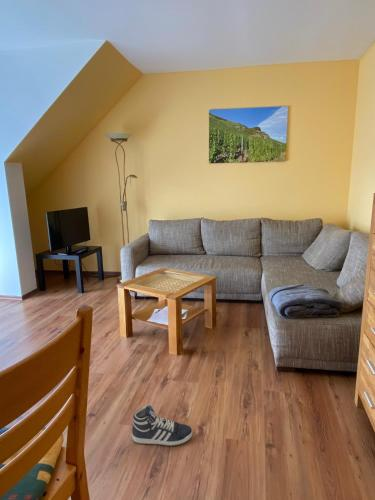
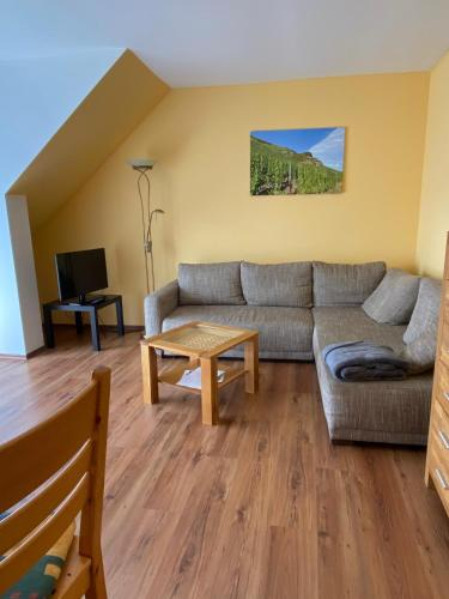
- sneaker [131,403,194,447]
